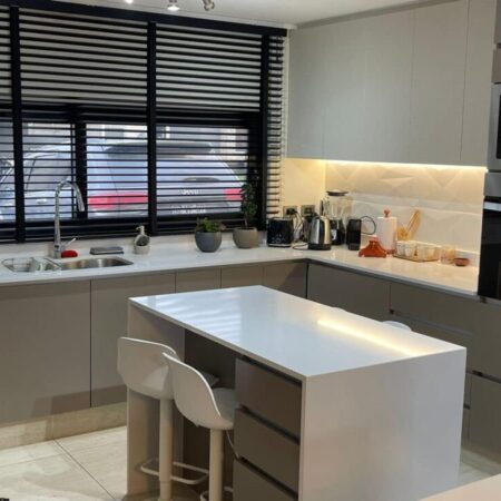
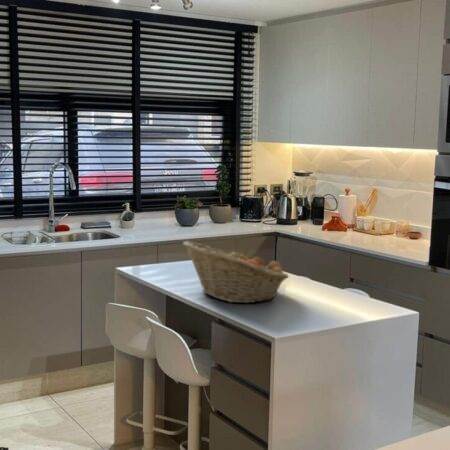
+ fruit basket [182,240,290,304]
